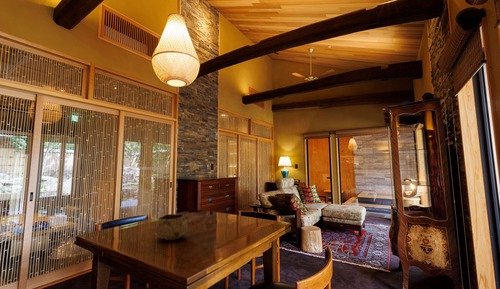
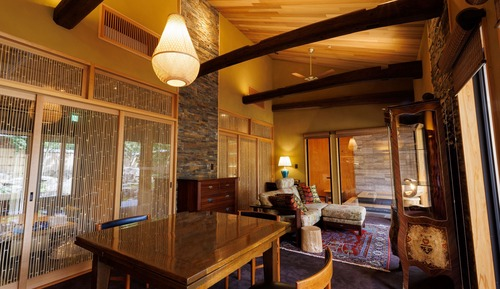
- decorative bowl [155,213,189,241]
